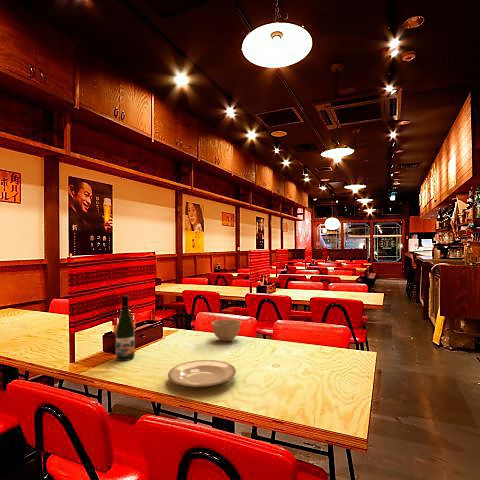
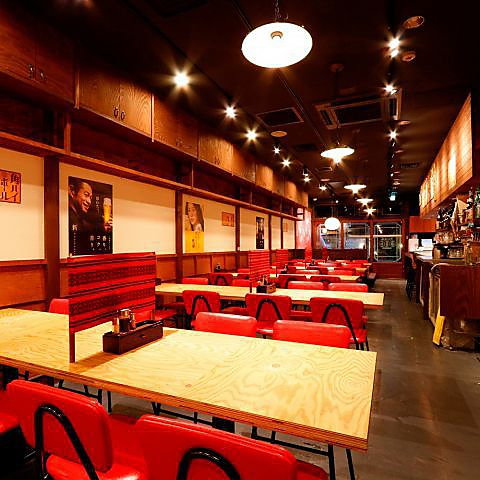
- beer bottle [115,294,136,362]
- bowl [210,318,242,342]
- plate [167,359,237,388]
